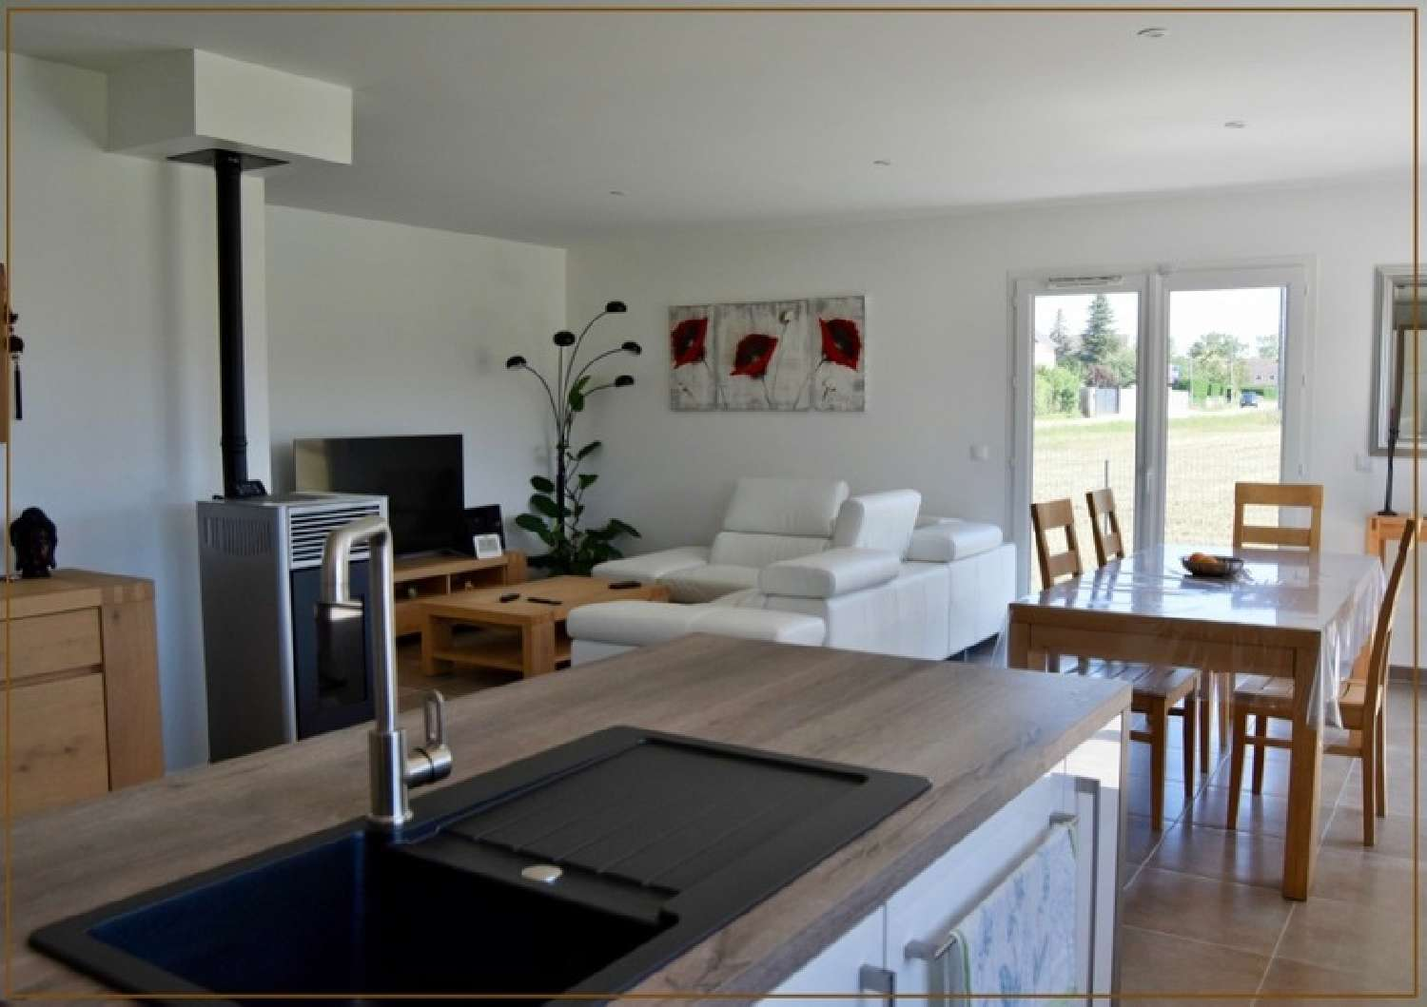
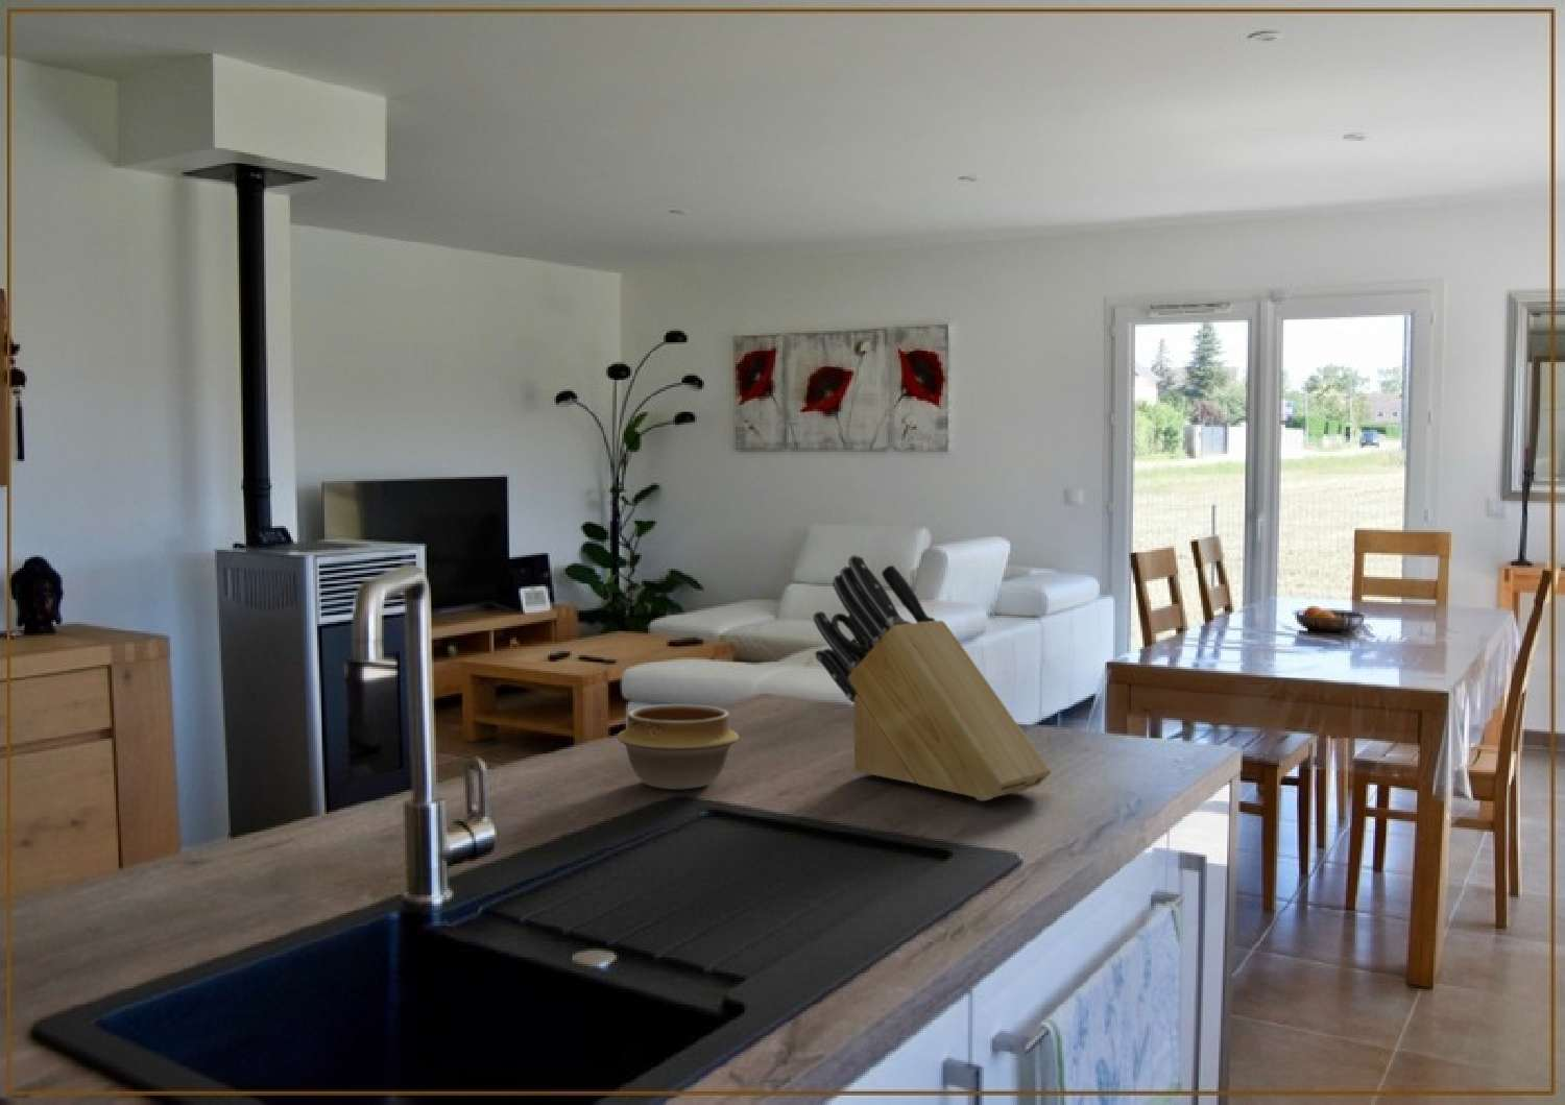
+ bowl [616,703,740,789]
+ knife block [812,554,1052,801]
